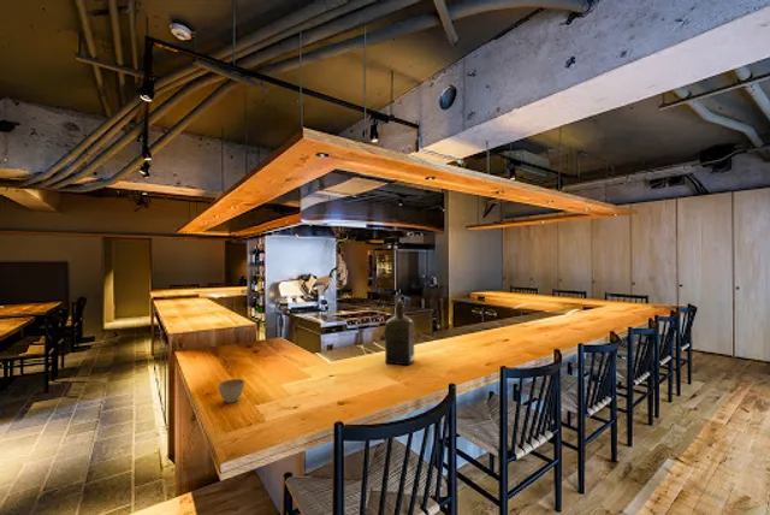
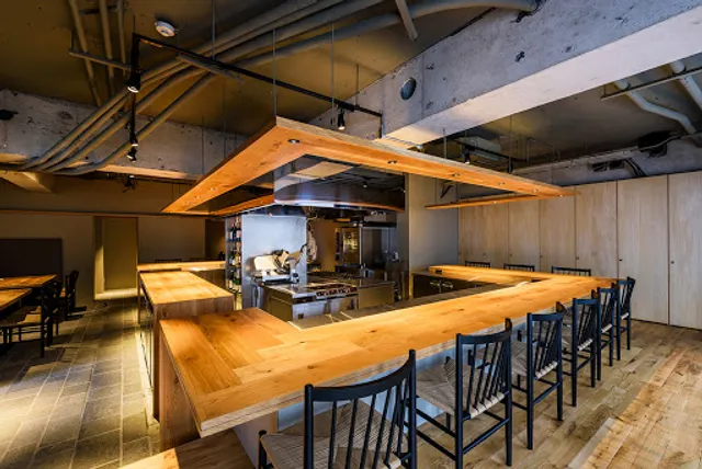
- liquor [384,300,415,367]
- flower pot [217,378,245,404]
